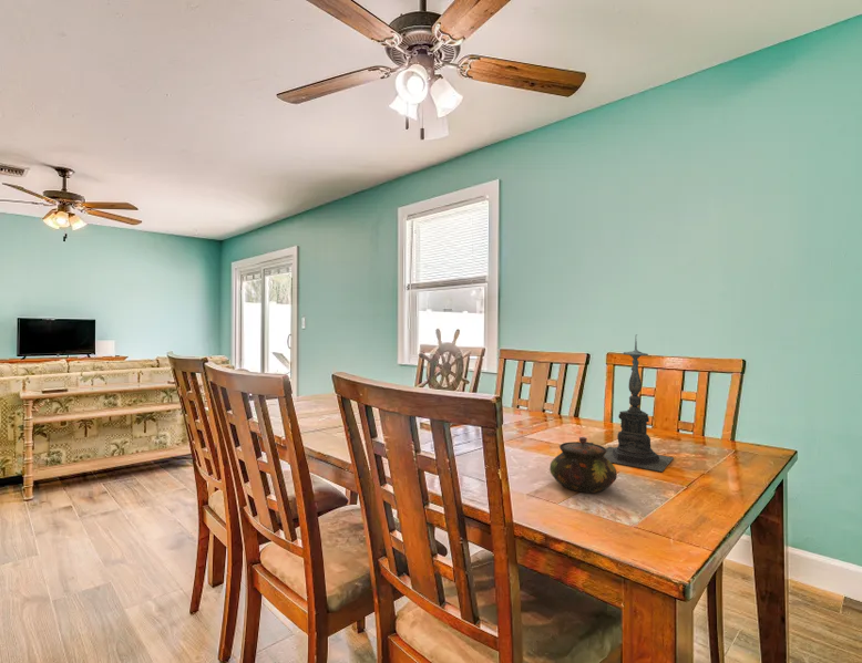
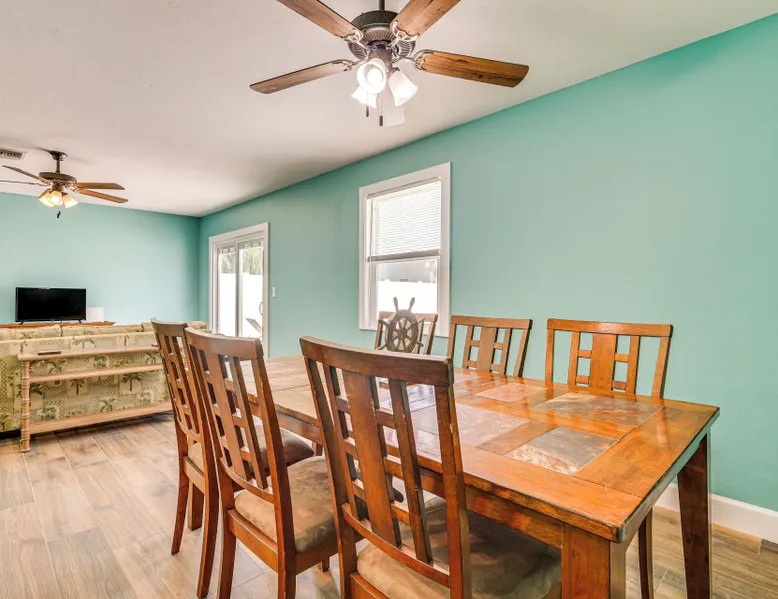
- teapot [548,436,618,494]
- candle holder [604,333,675,473]
